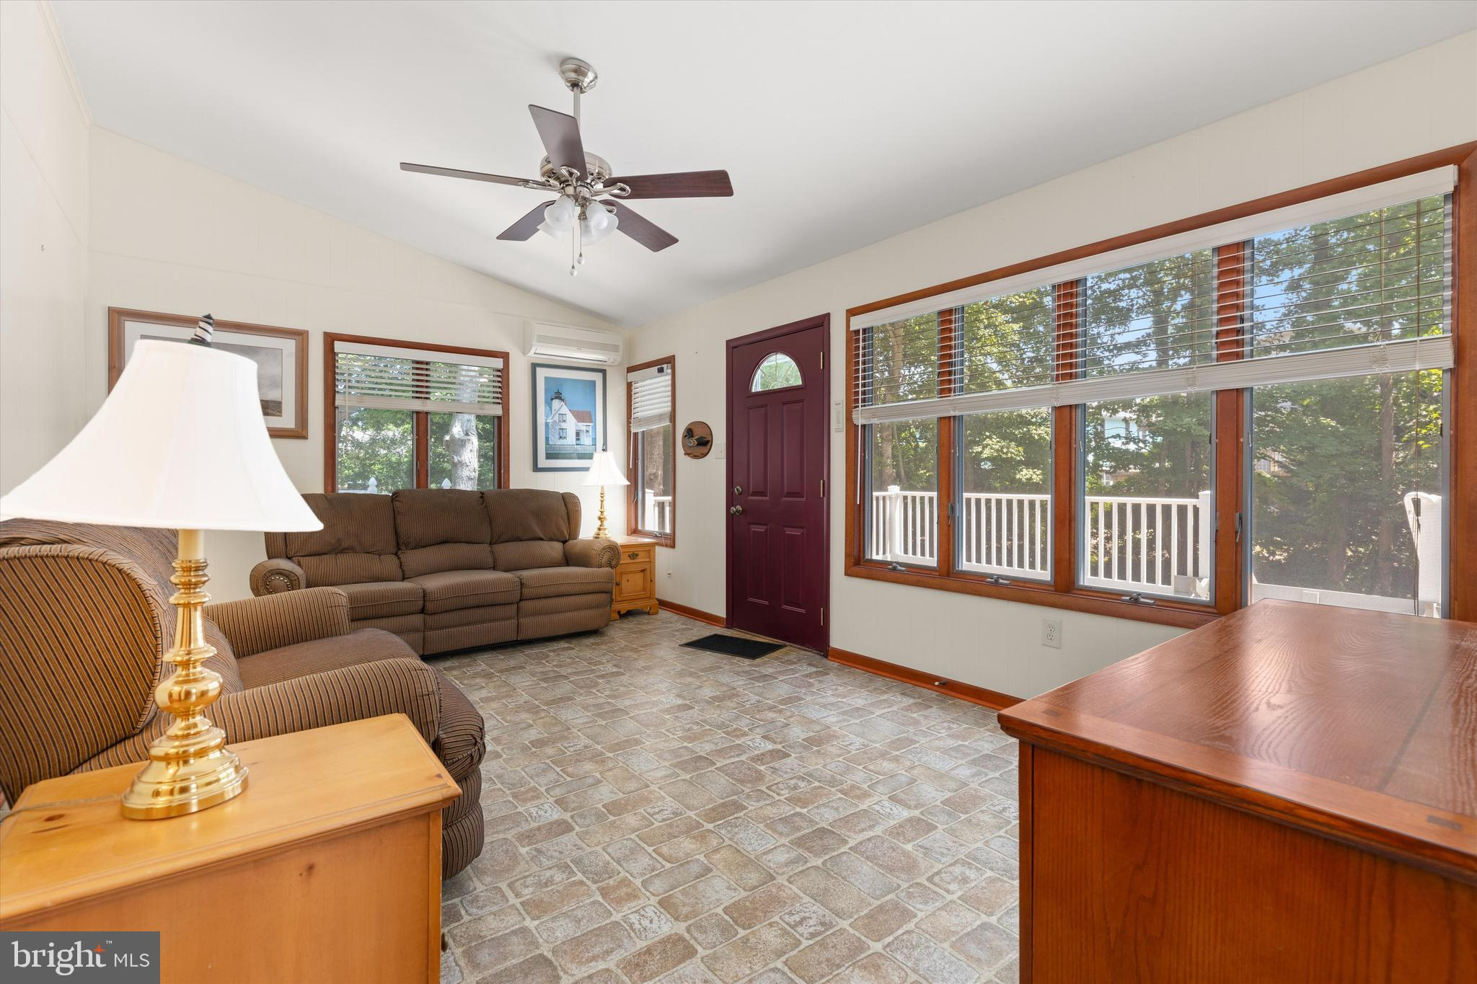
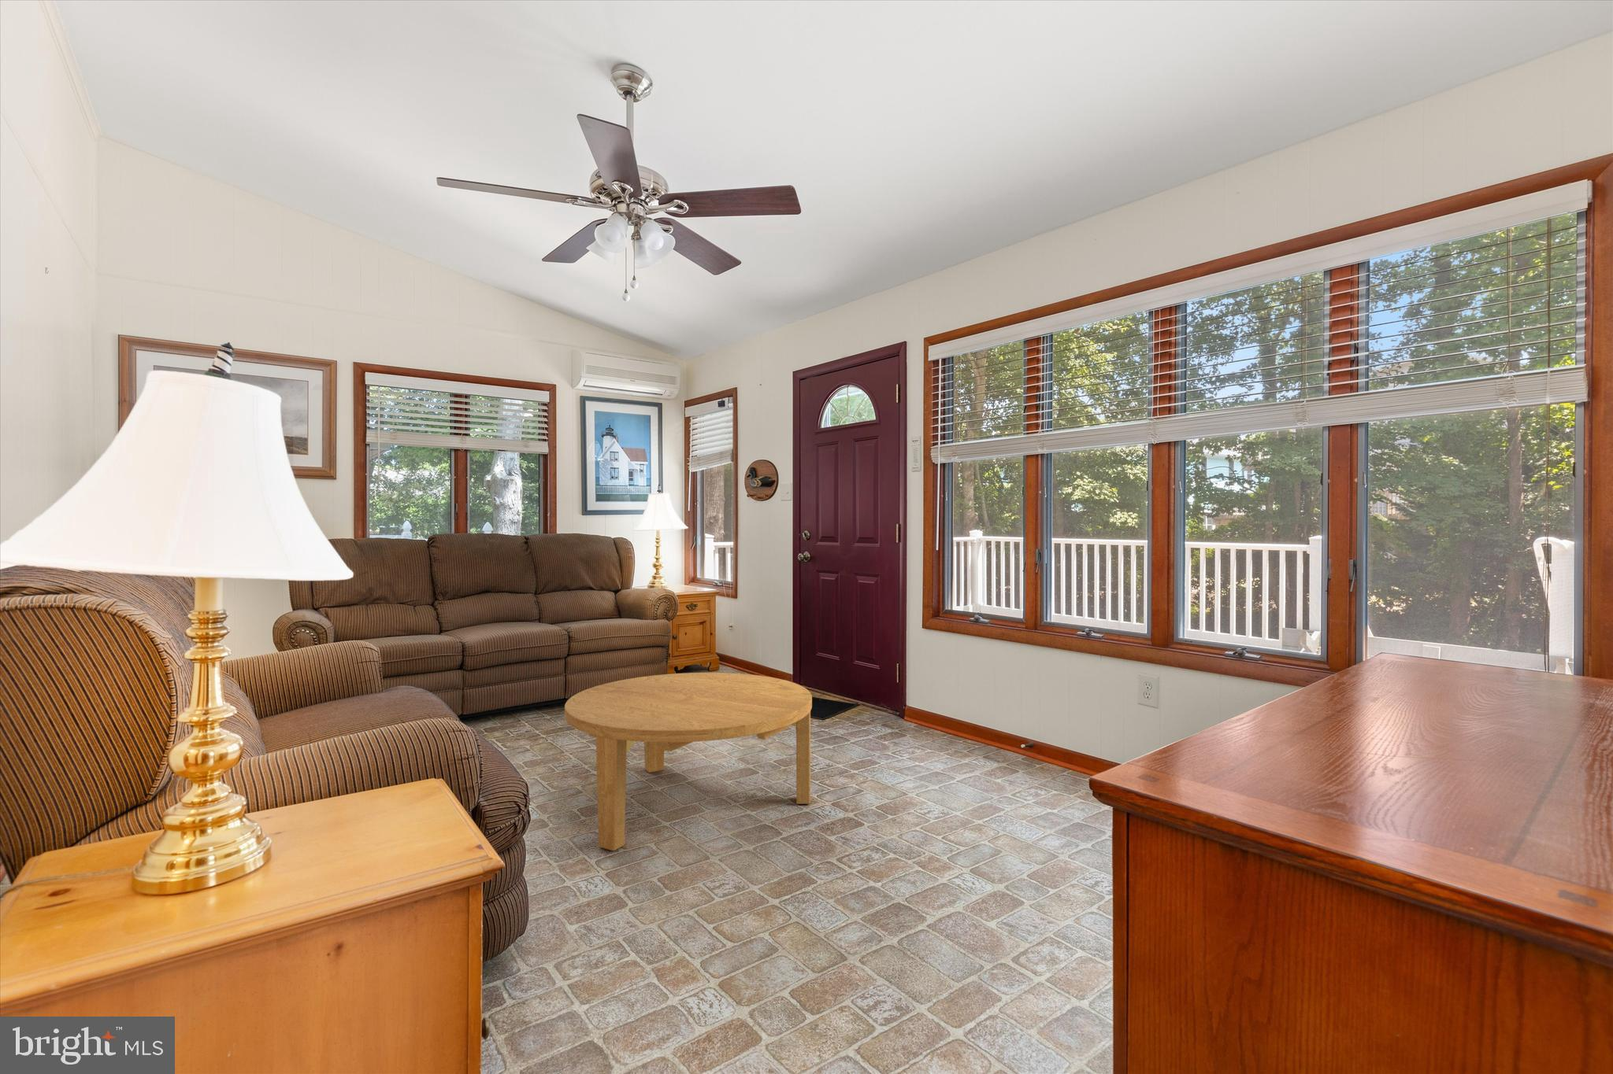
+ coffee table [564,672,813,851]
